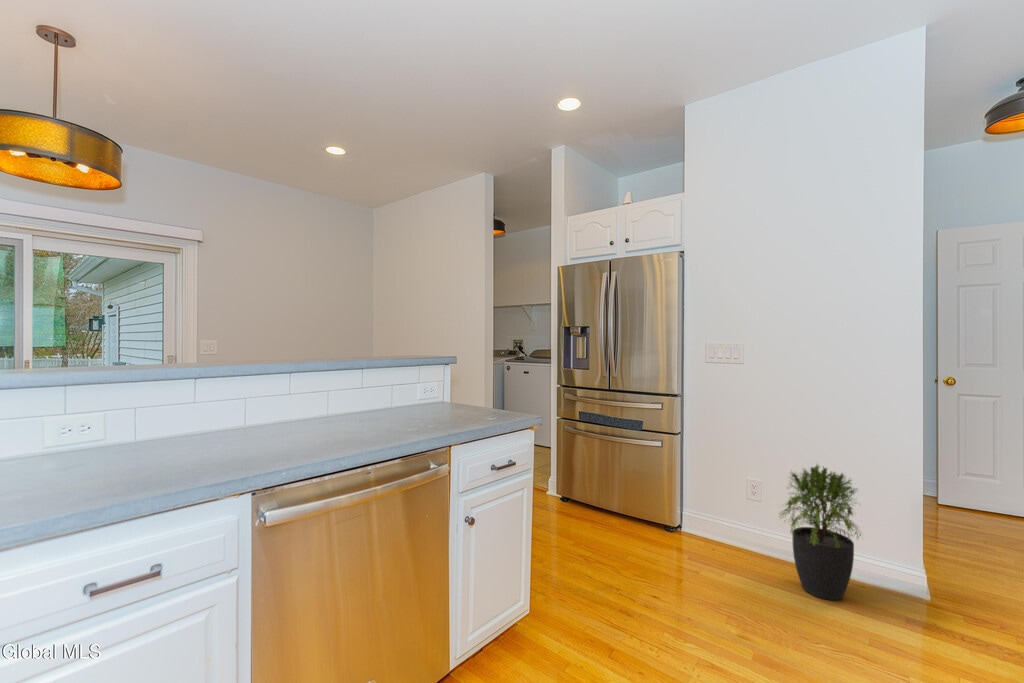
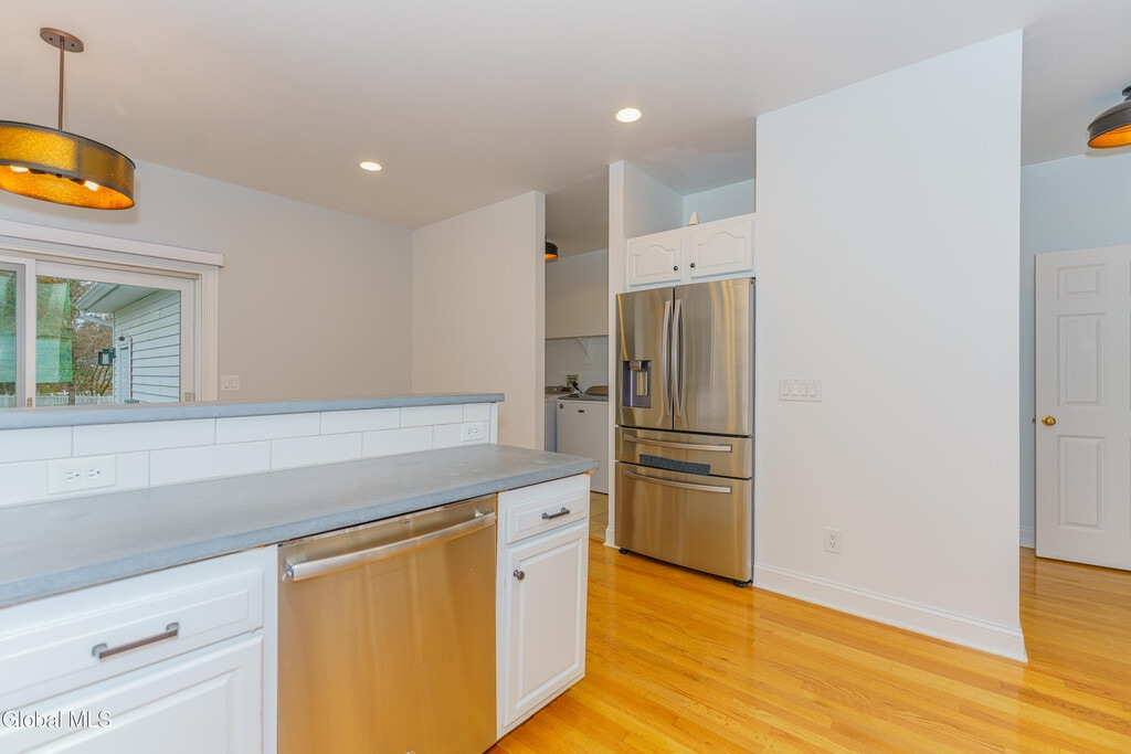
- potted plant [777,462,865,601]
